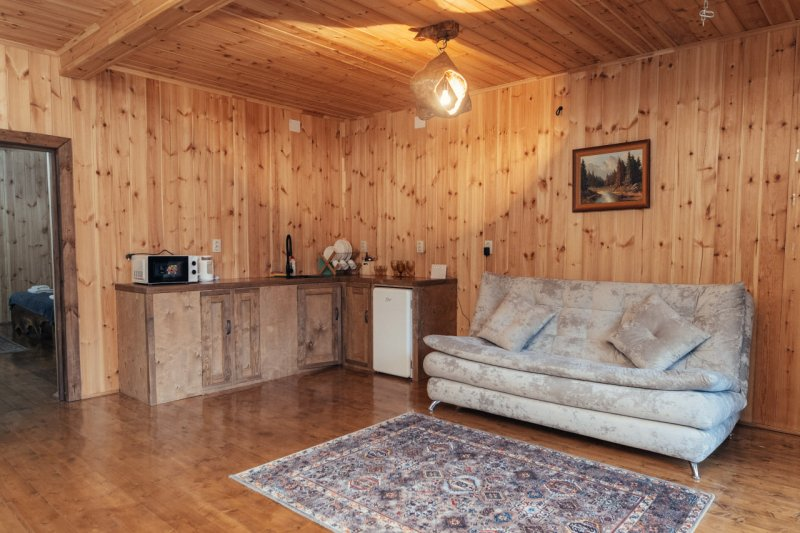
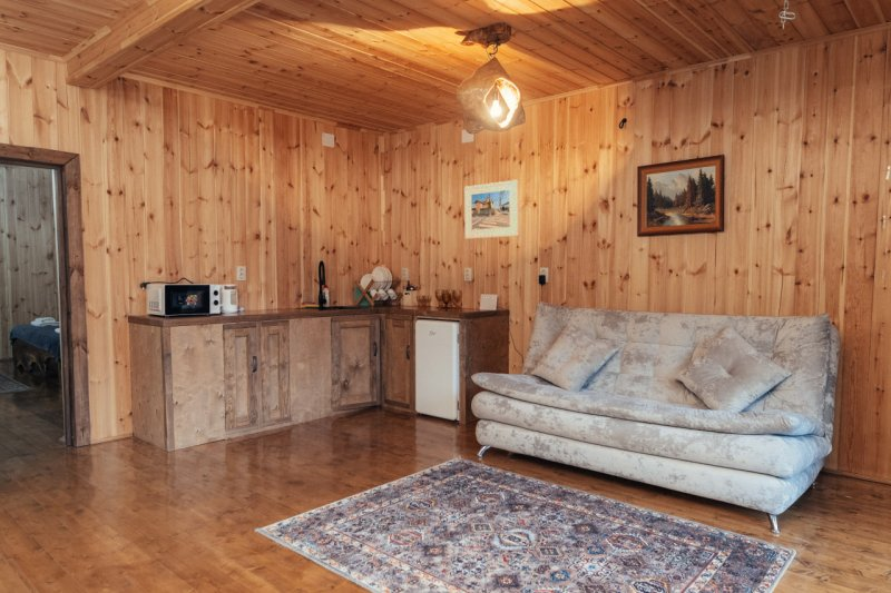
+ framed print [463,179,519,240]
